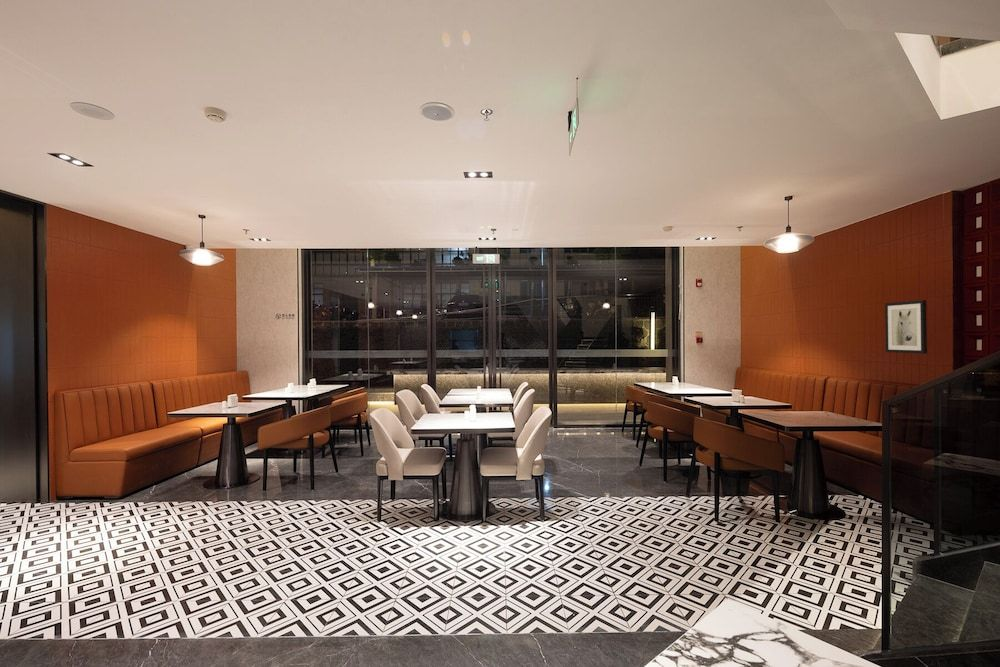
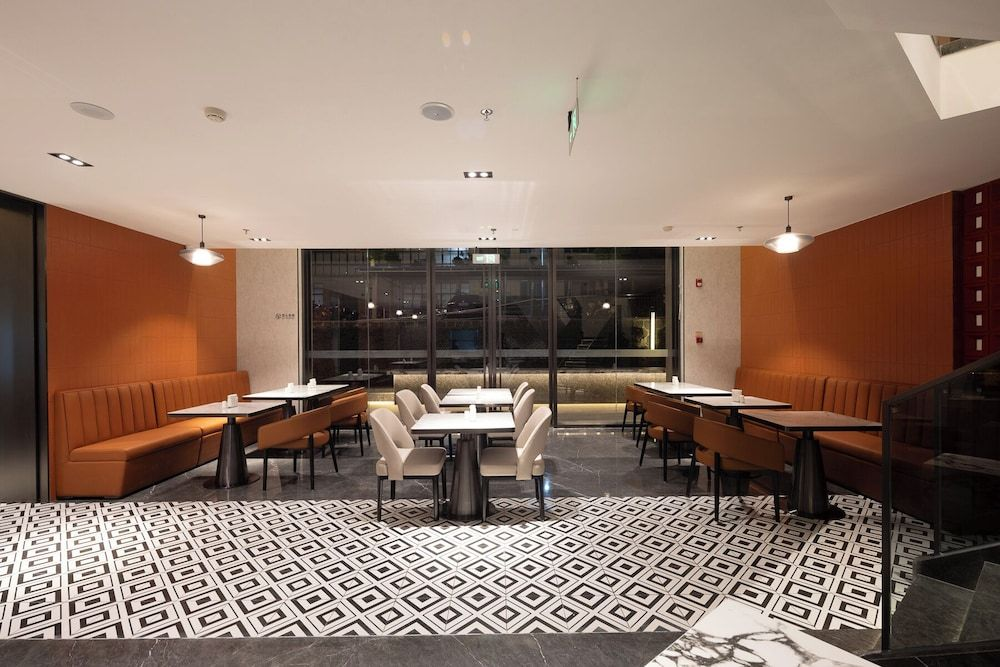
- wall art [884,299,928,355]
